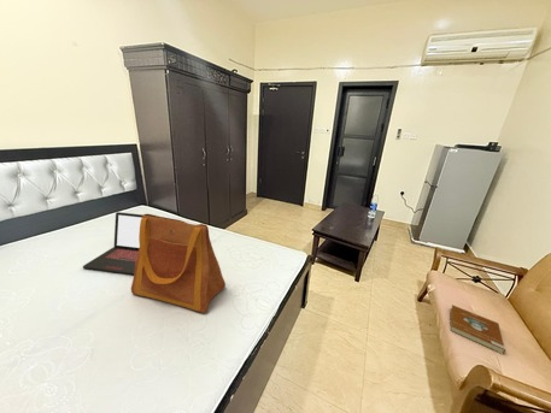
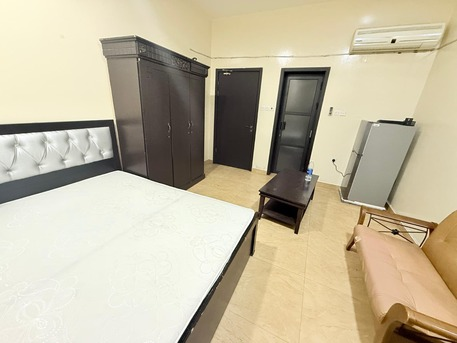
- book [449,303,506,355]
- laptop [82,211,165,276]
- tote bag [130,213,227,314]
